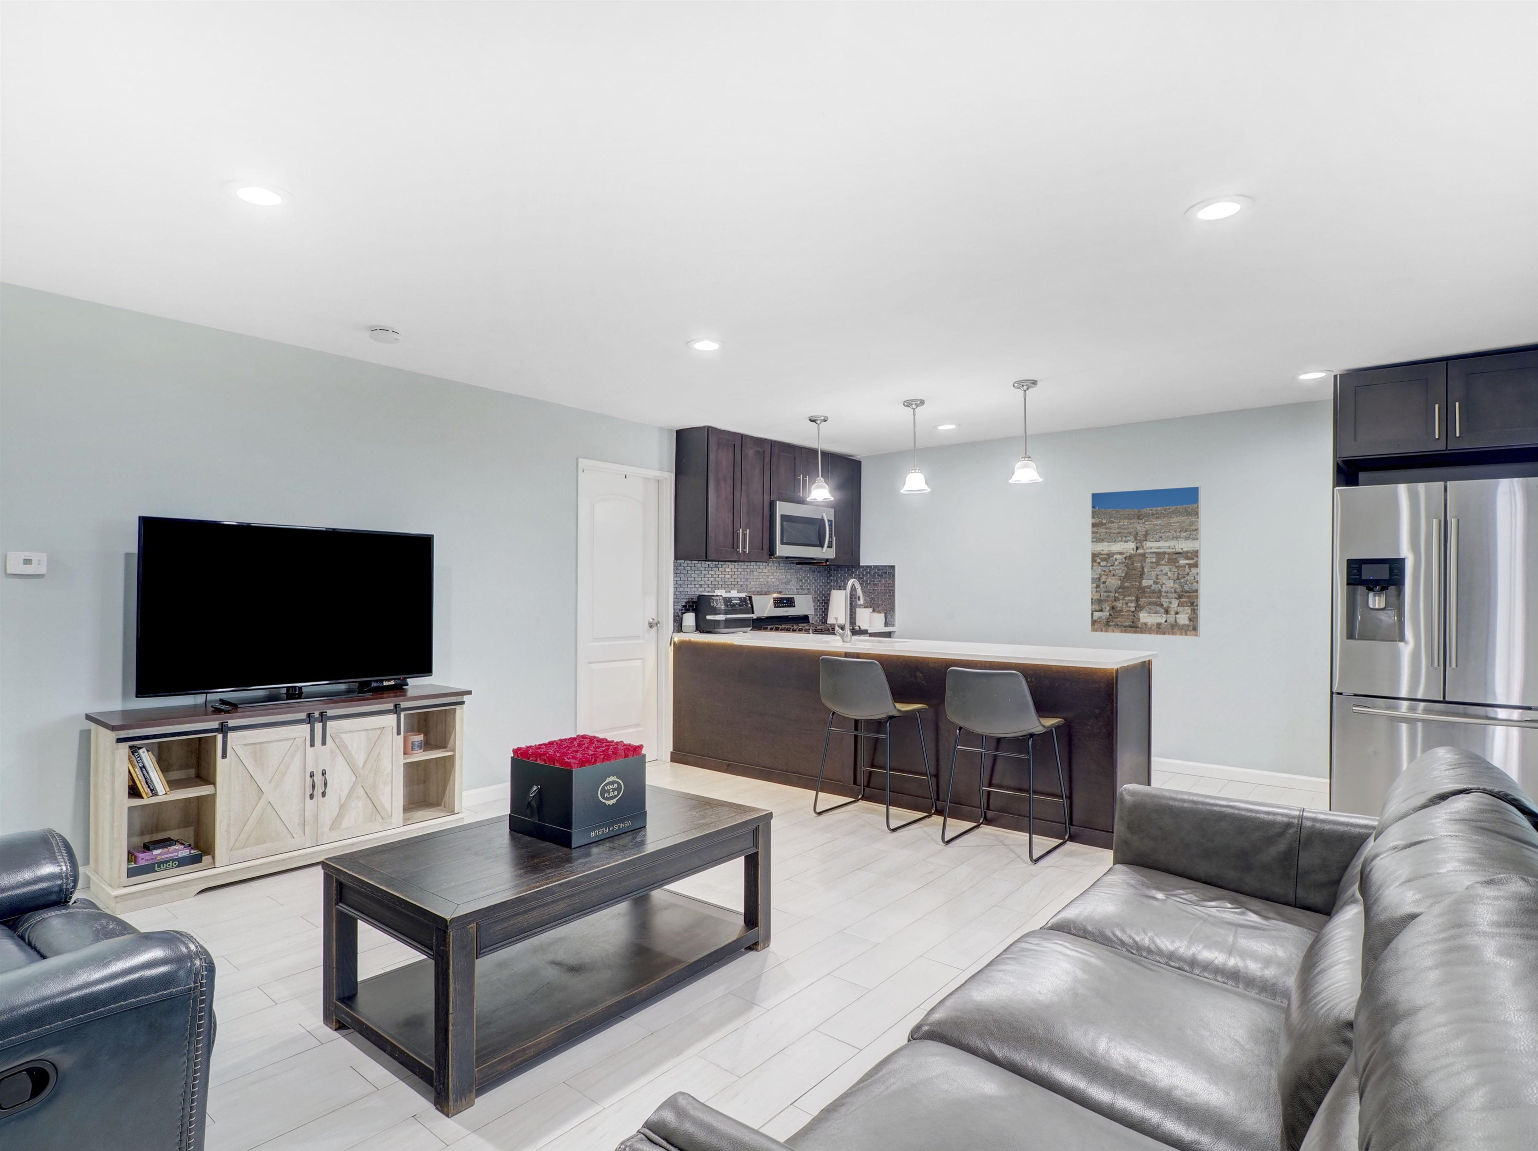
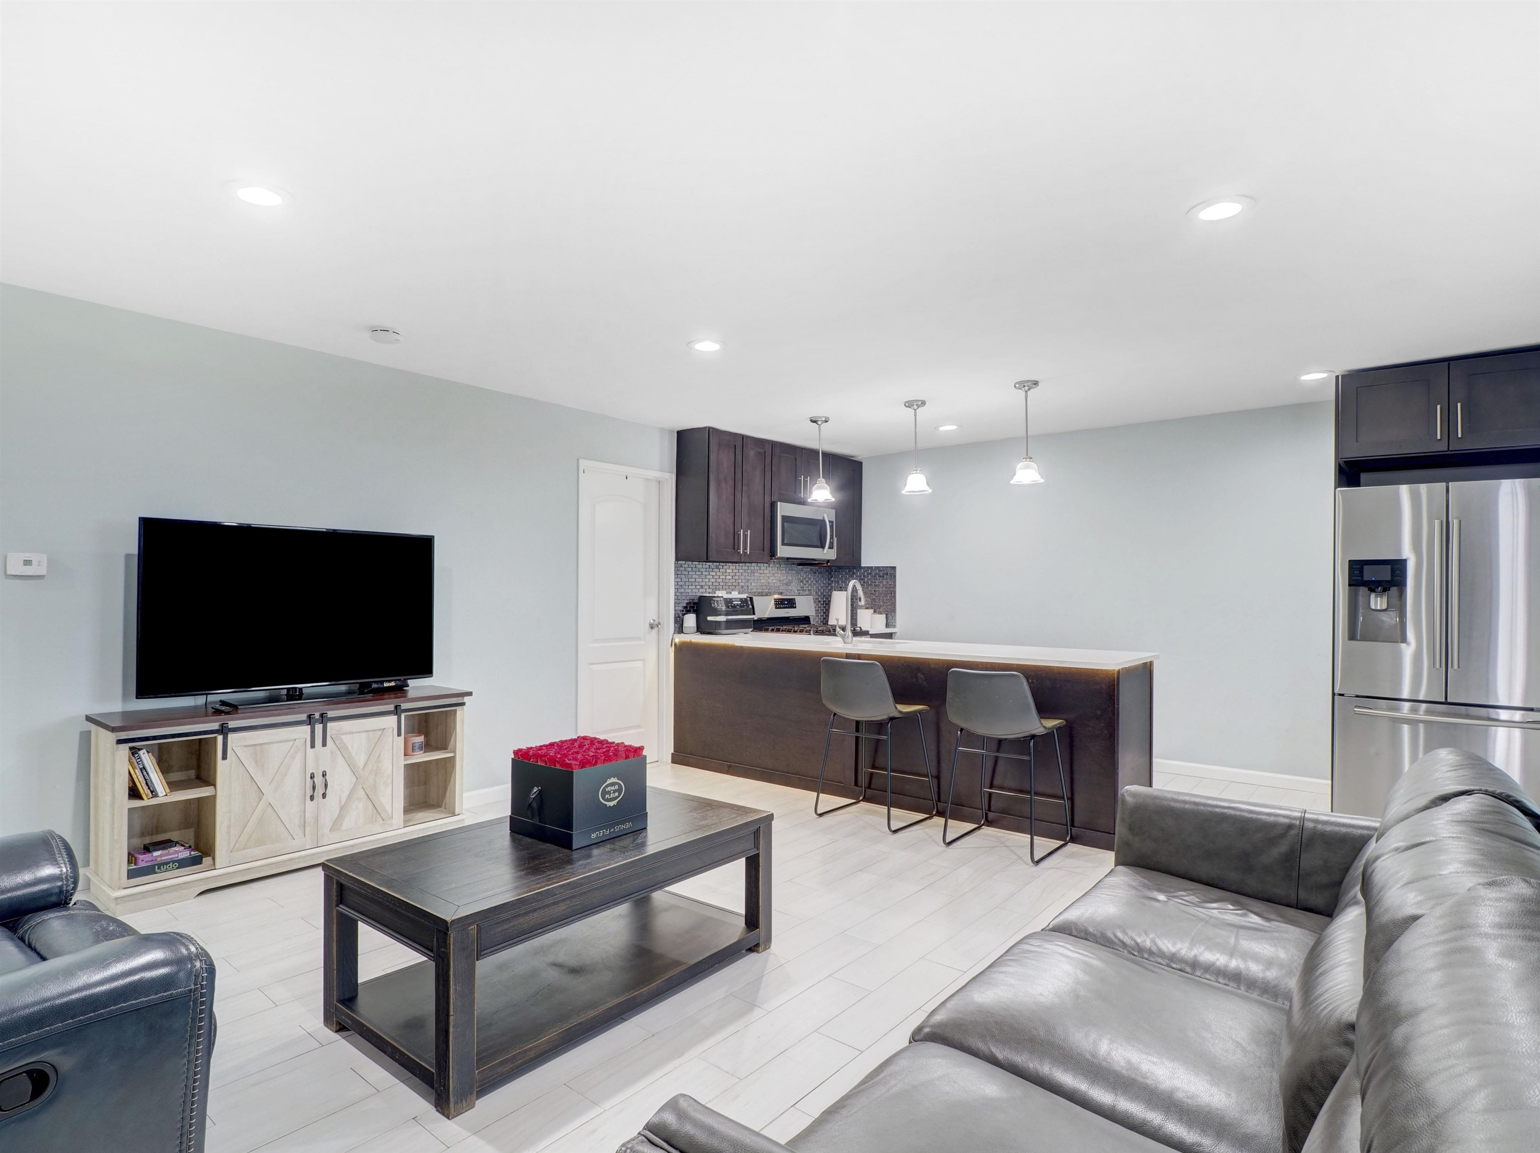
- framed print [1089,485,1201,637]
